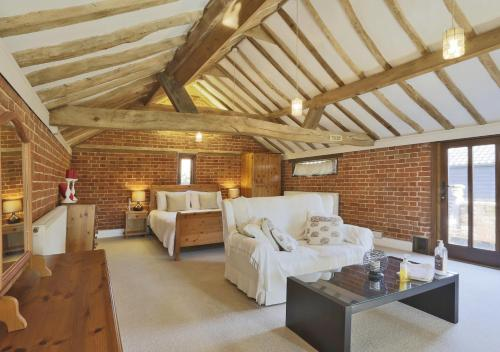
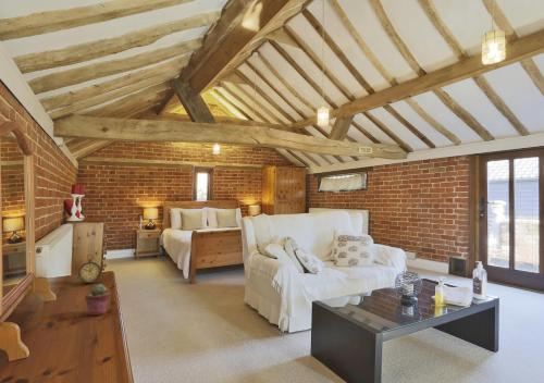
+ alarm clock [77,252,102,285]
+ potted succulent [85,283,111,317]
